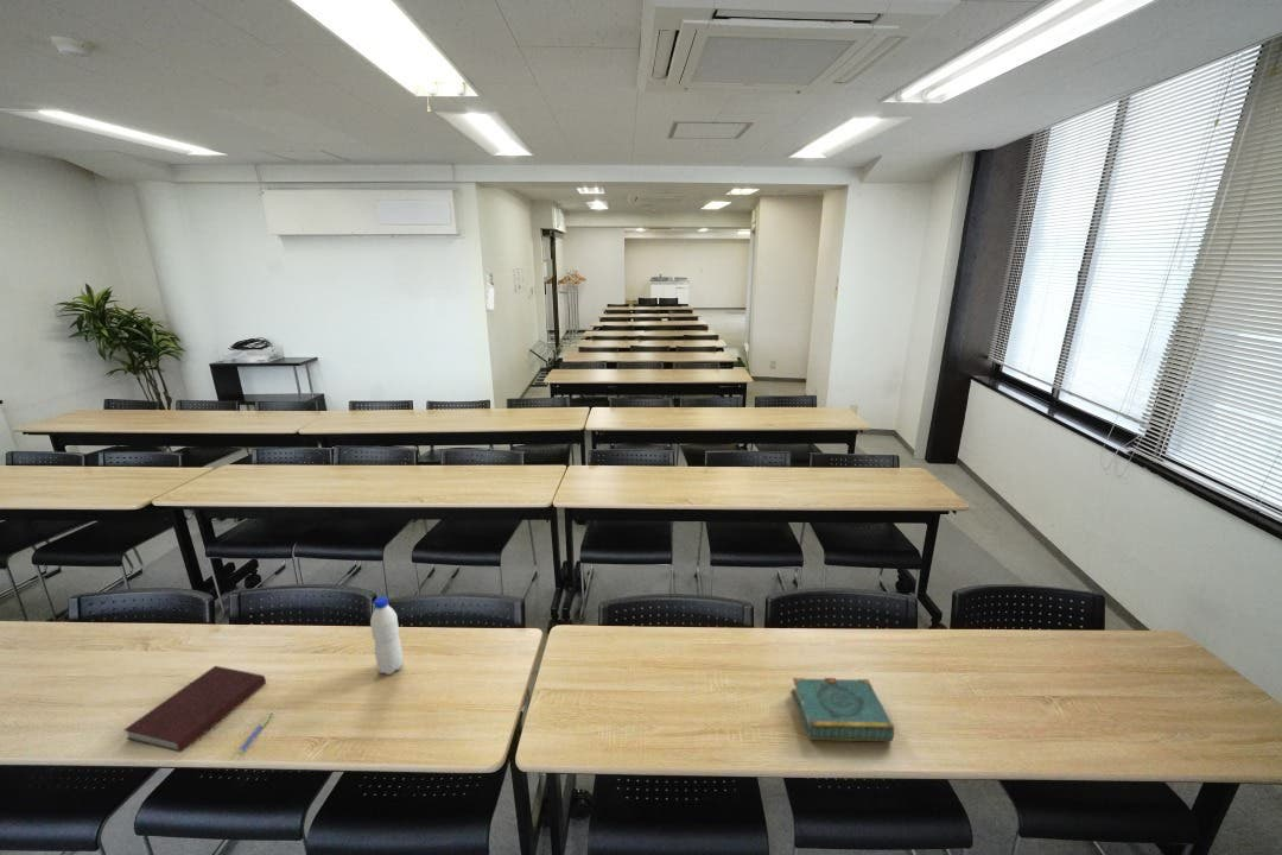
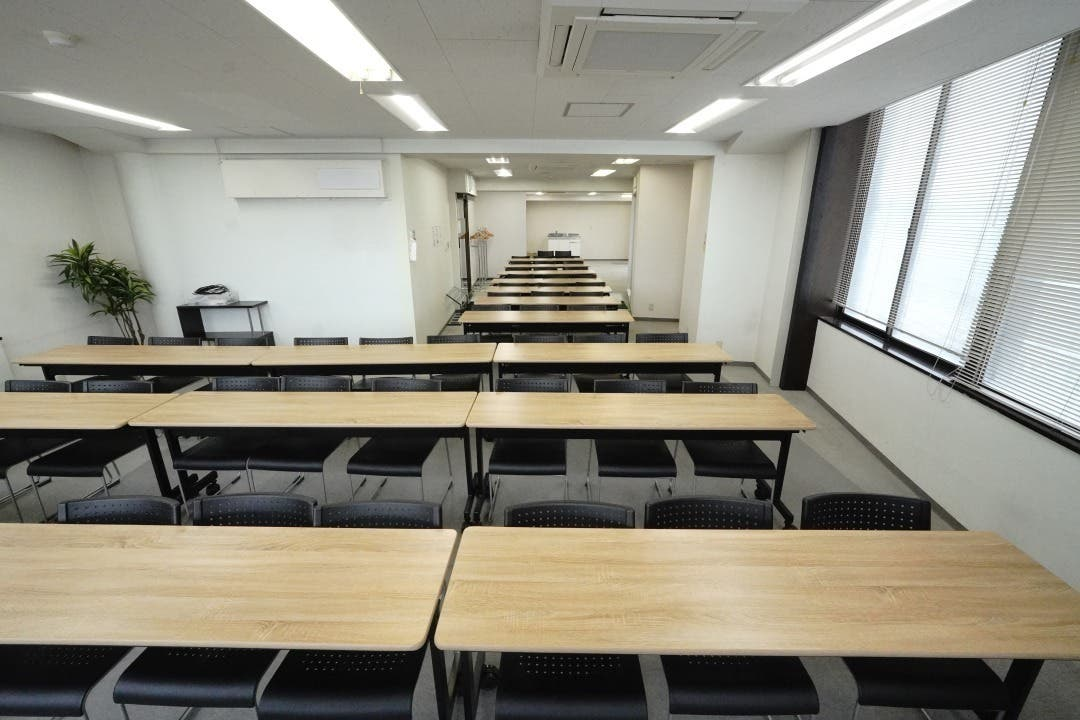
- notebook [122,665,267,753]
- book [791,677,895,742]
- pen [236,711,273,755]
- water bottle [369,595,404,676]
